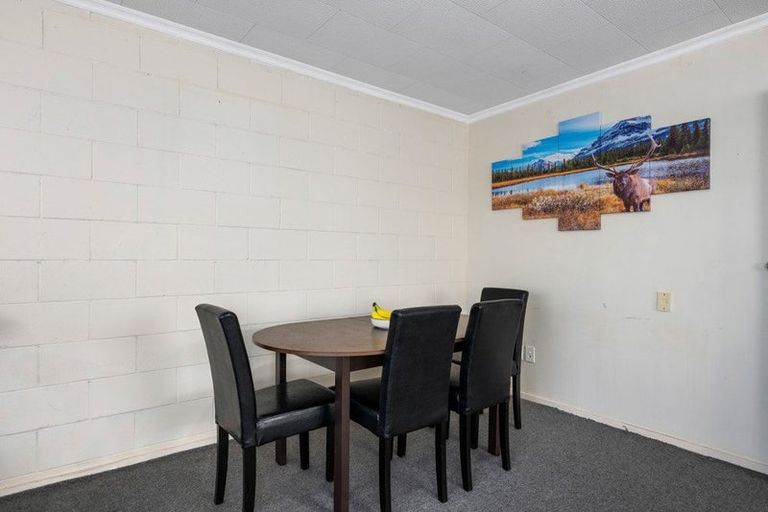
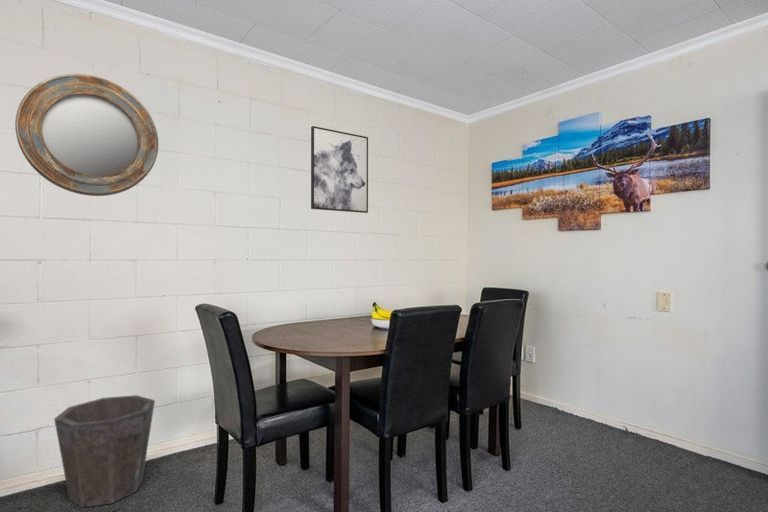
+ home mirror [14,73,159,197]
+ wall art [310,125,369,214]
+ waste bin [53,394,156,508]
